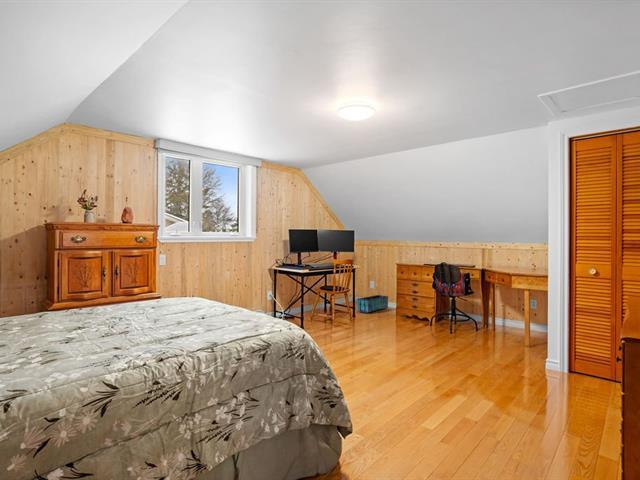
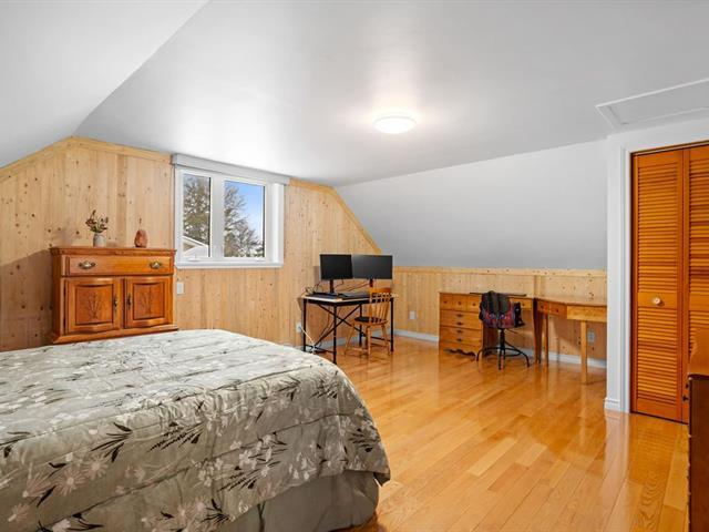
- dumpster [356,294,389,314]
